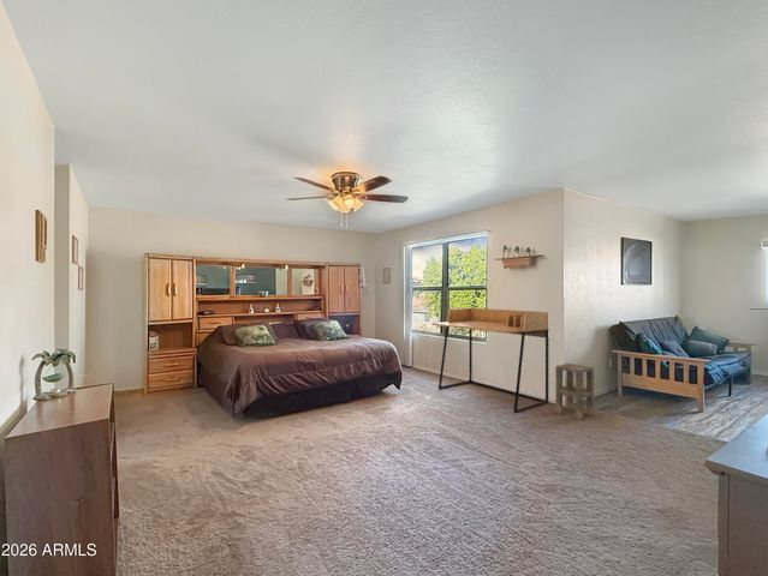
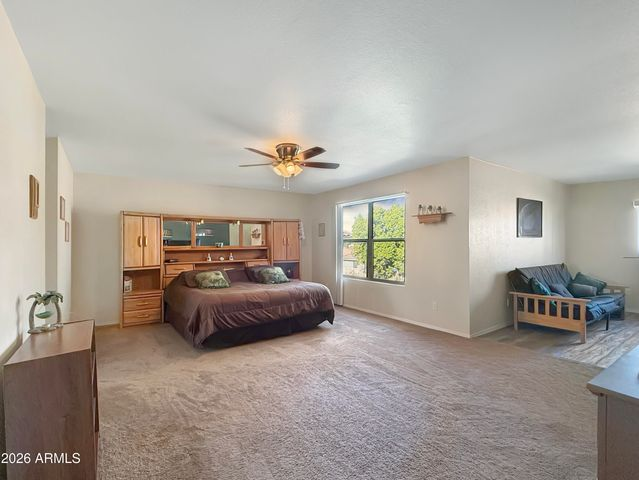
- desk [431,307,549,414]
- side table [554,362,595,421]
